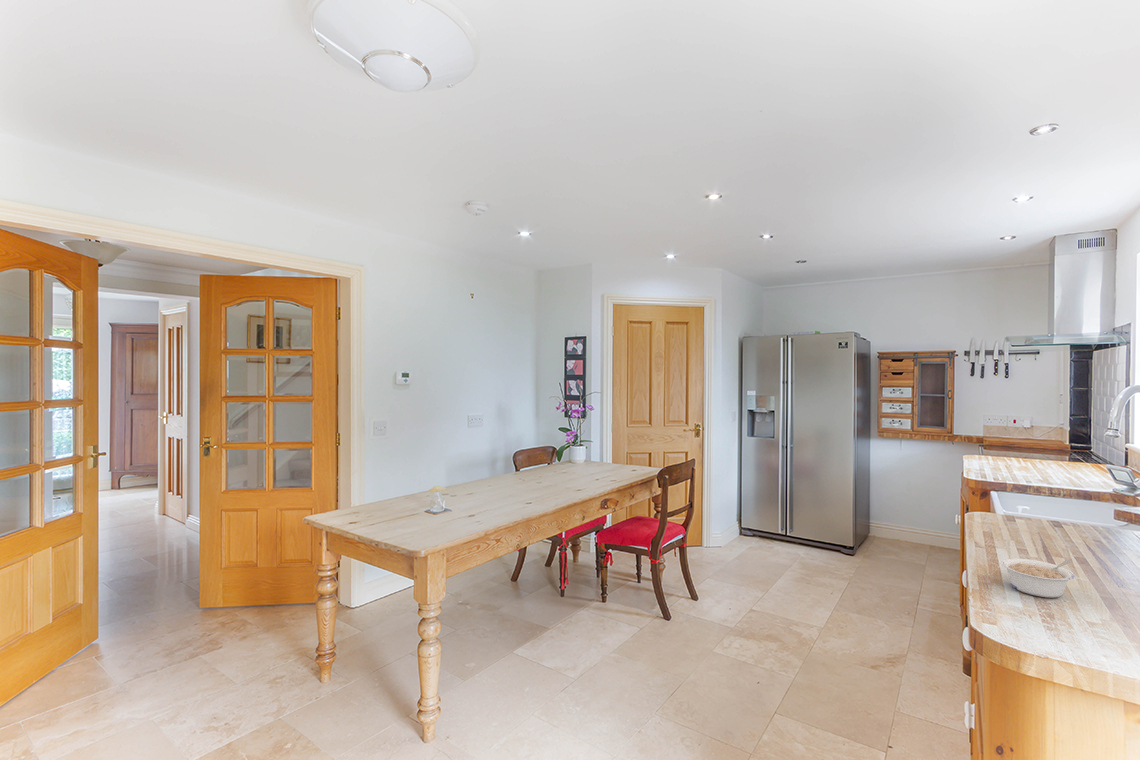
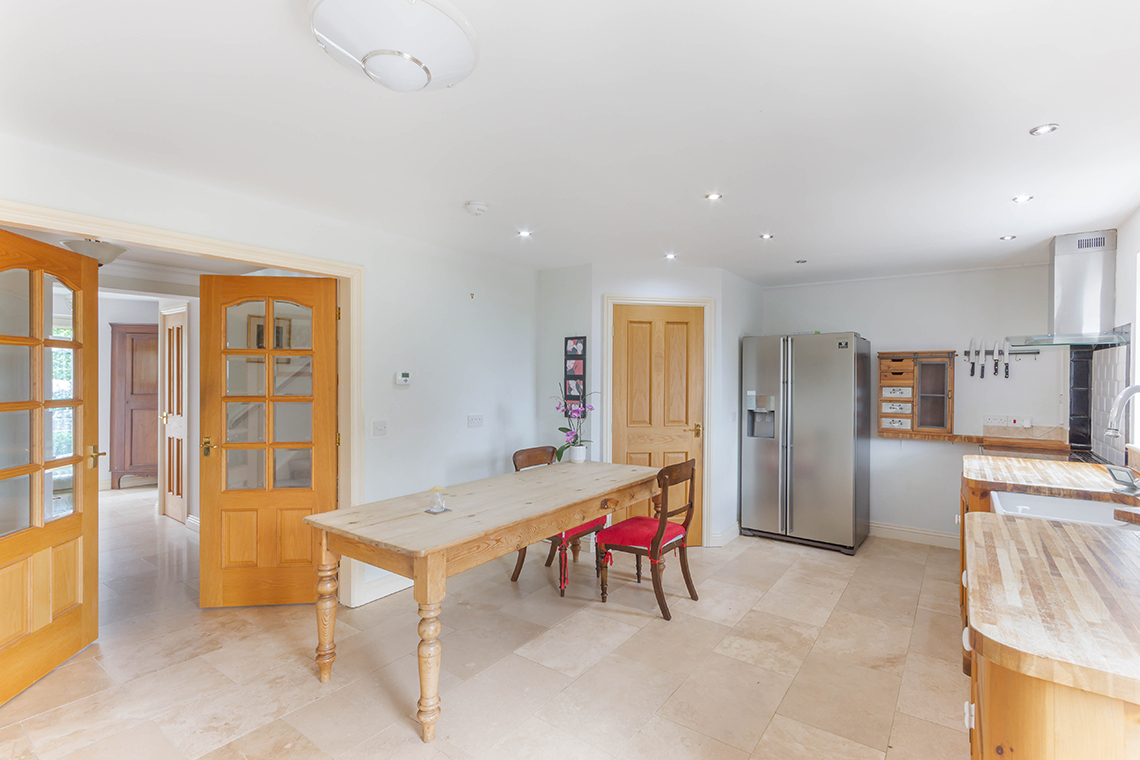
- legume [1000,557,1075,599]
